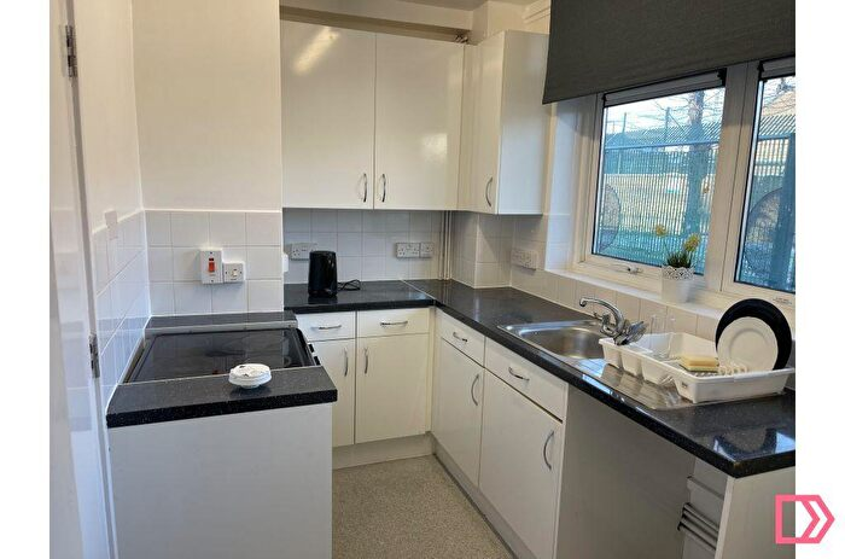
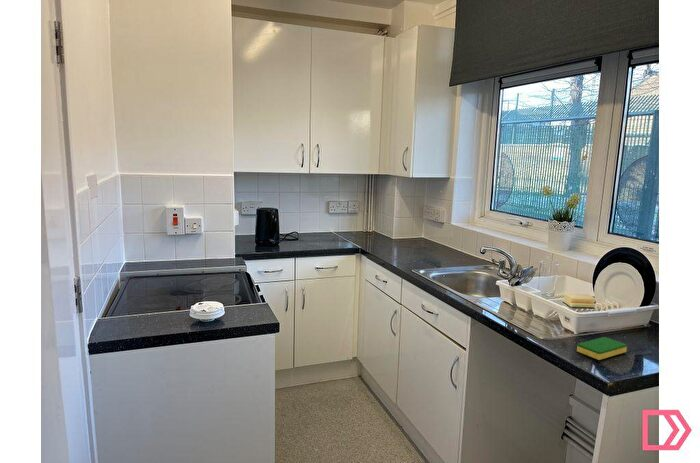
+ dish sponge [576,336,628,361]
